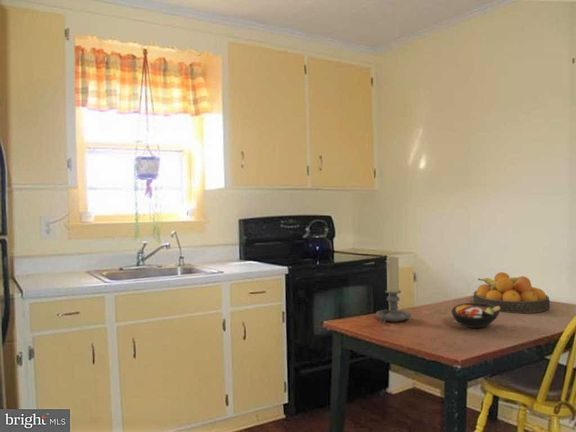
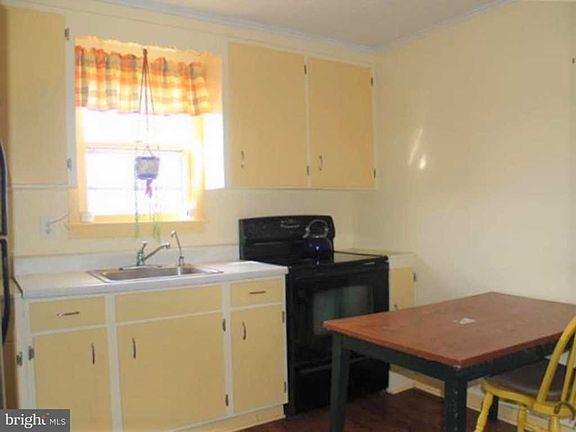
- candle holder [375,254,412,324]
- fruit bowl [472,271,551,314]
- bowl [450,302,500,329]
